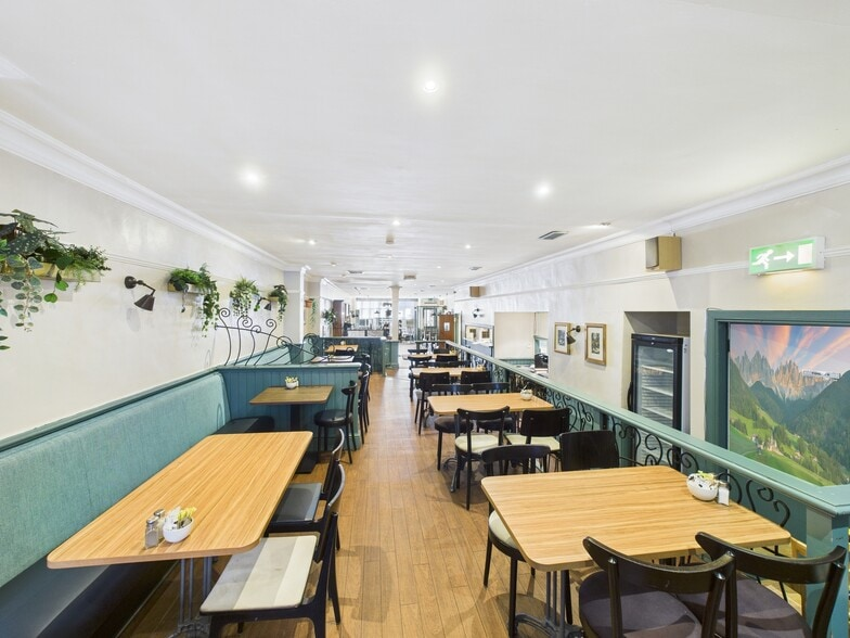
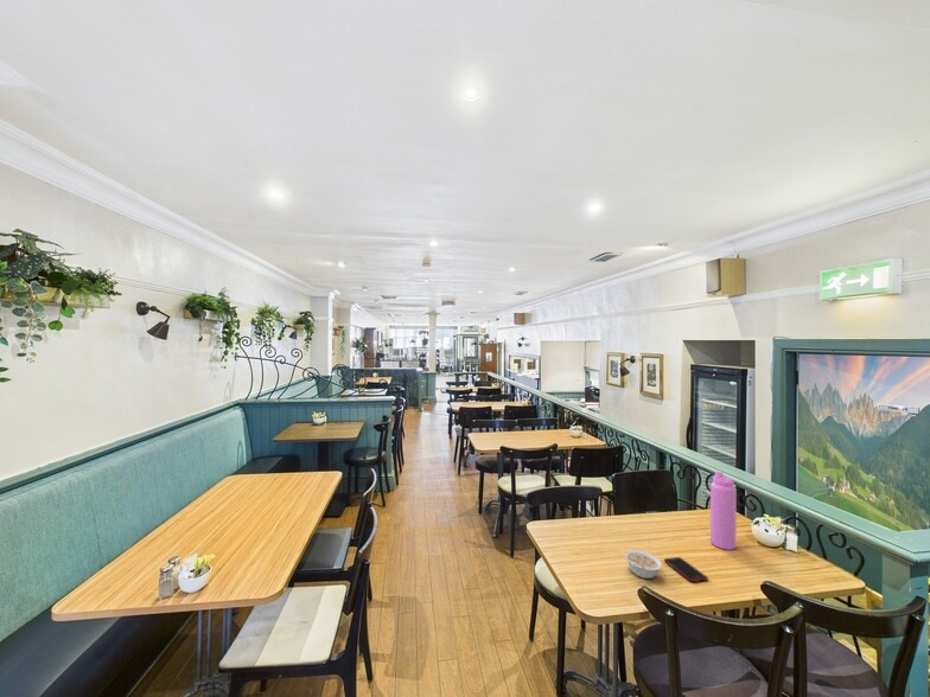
+ water bottle [709,469,738,551]
+ legume [624,549,663,580]
+ cell phone [663,556,709,583]
